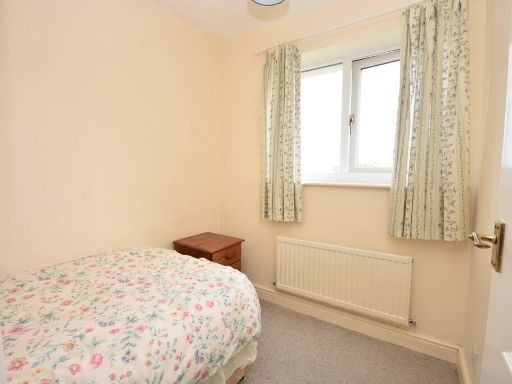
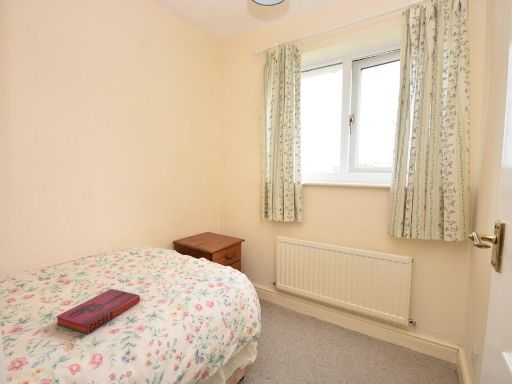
+ hardback book [55,288,141,335]
